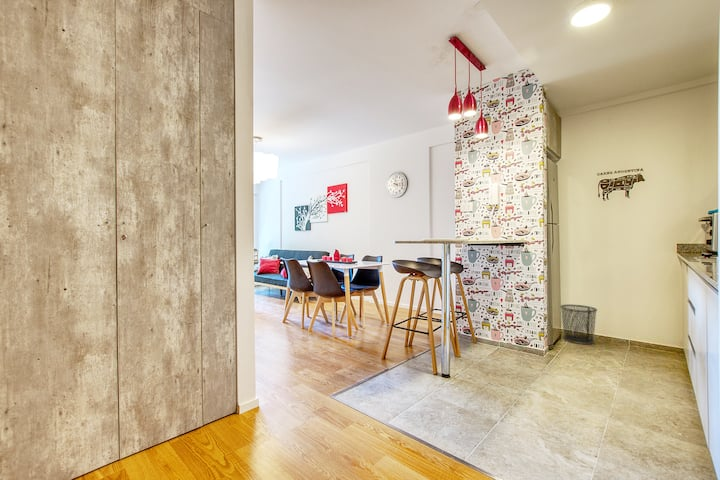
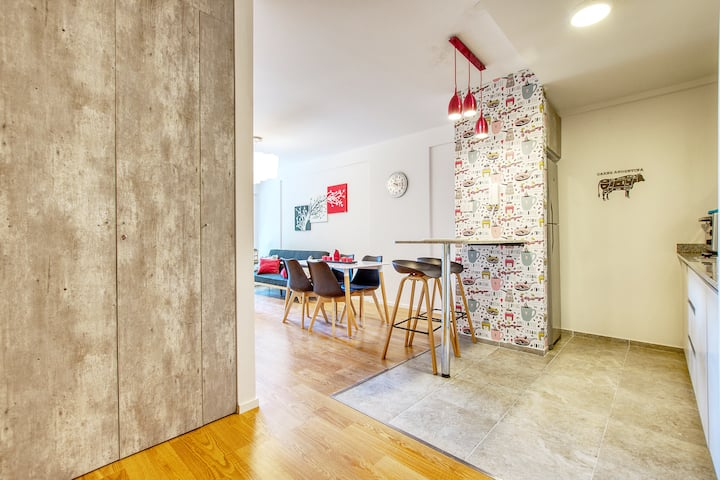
- waste bin [559,304,598,345]
